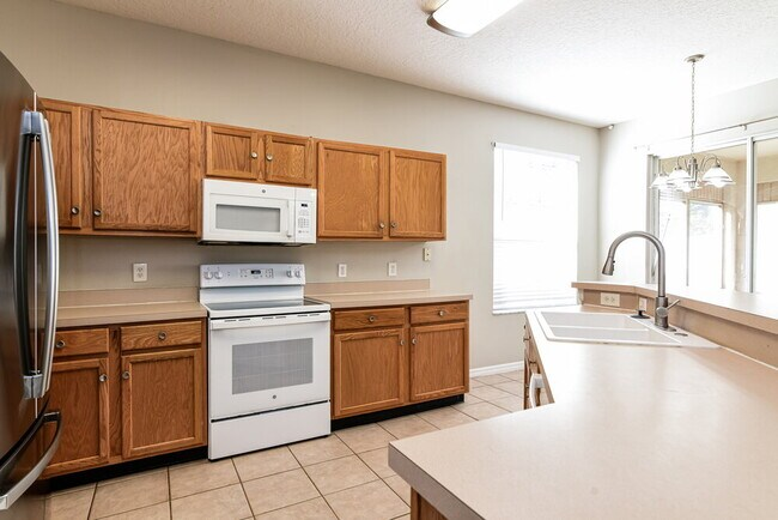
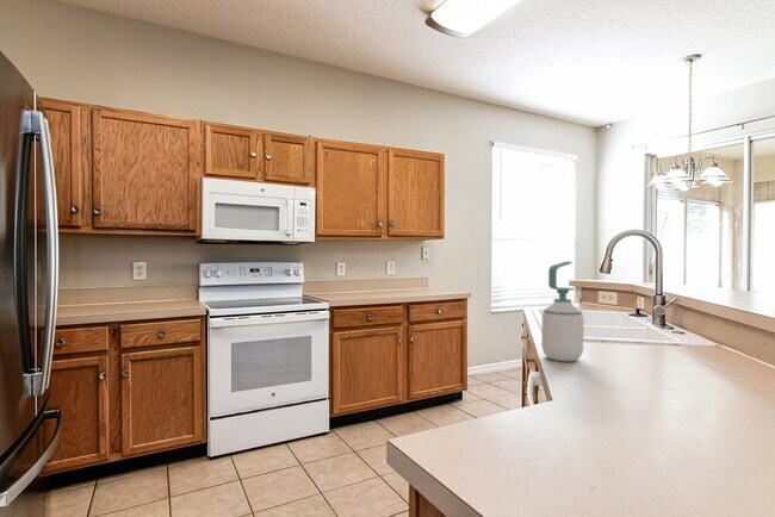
+ soap bottle [540,260,585,363]
